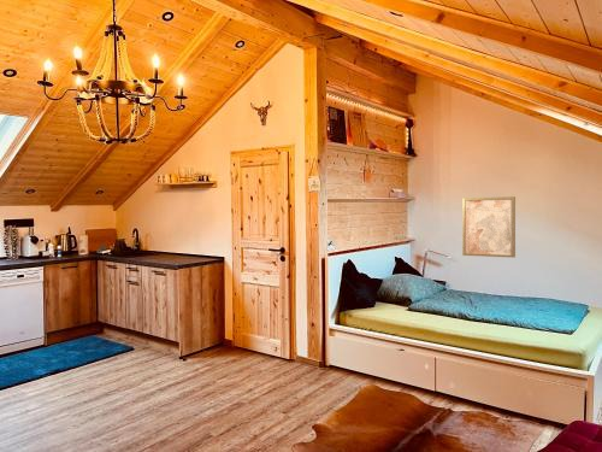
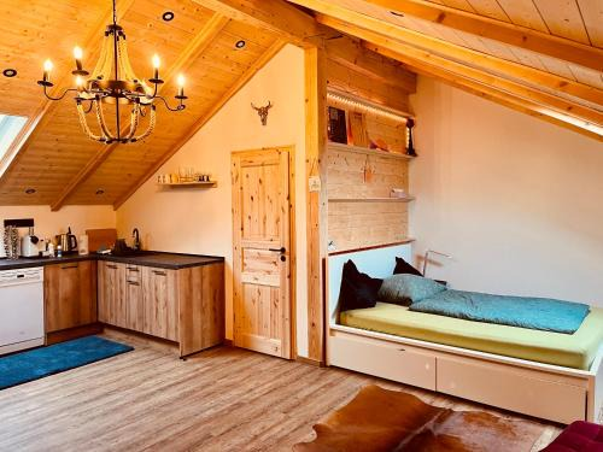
- wall art [461,195,517,259]
